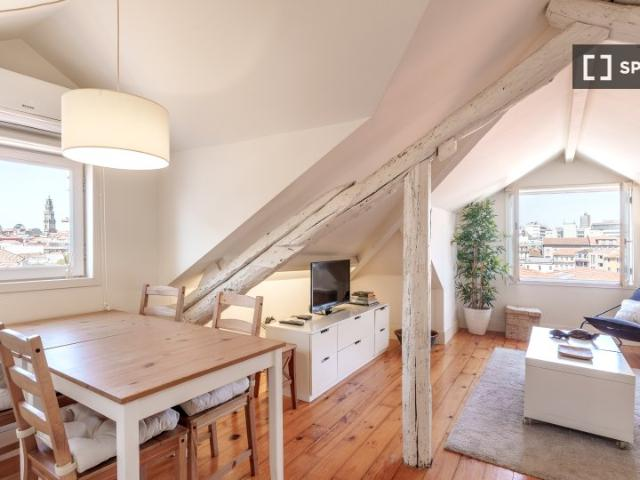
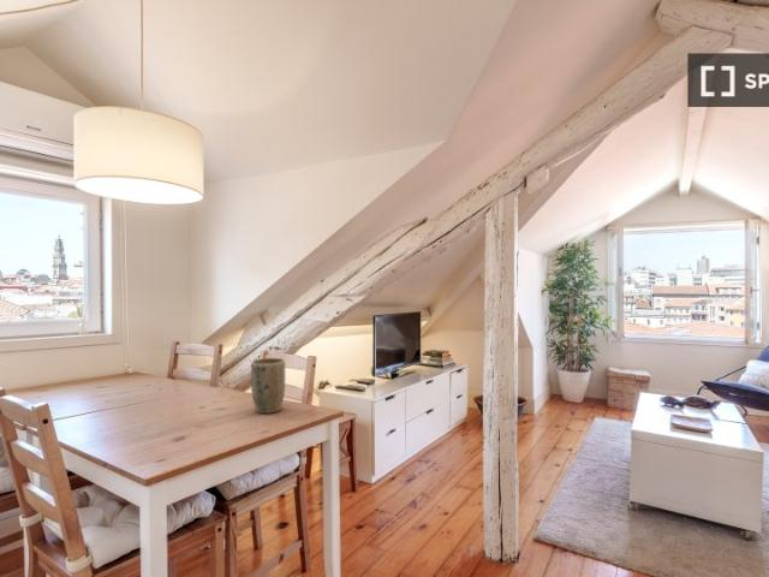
+ plant pot [250,357,286,415]
